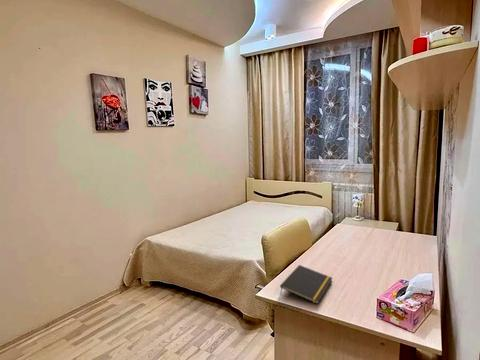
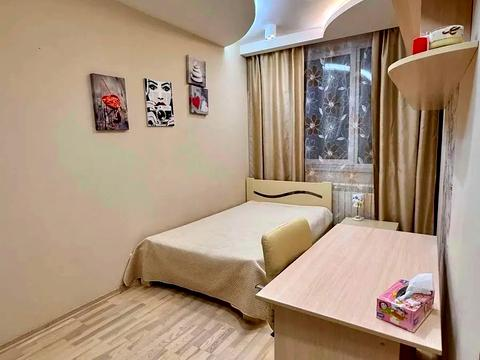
- notepad [279,264,333,305]
